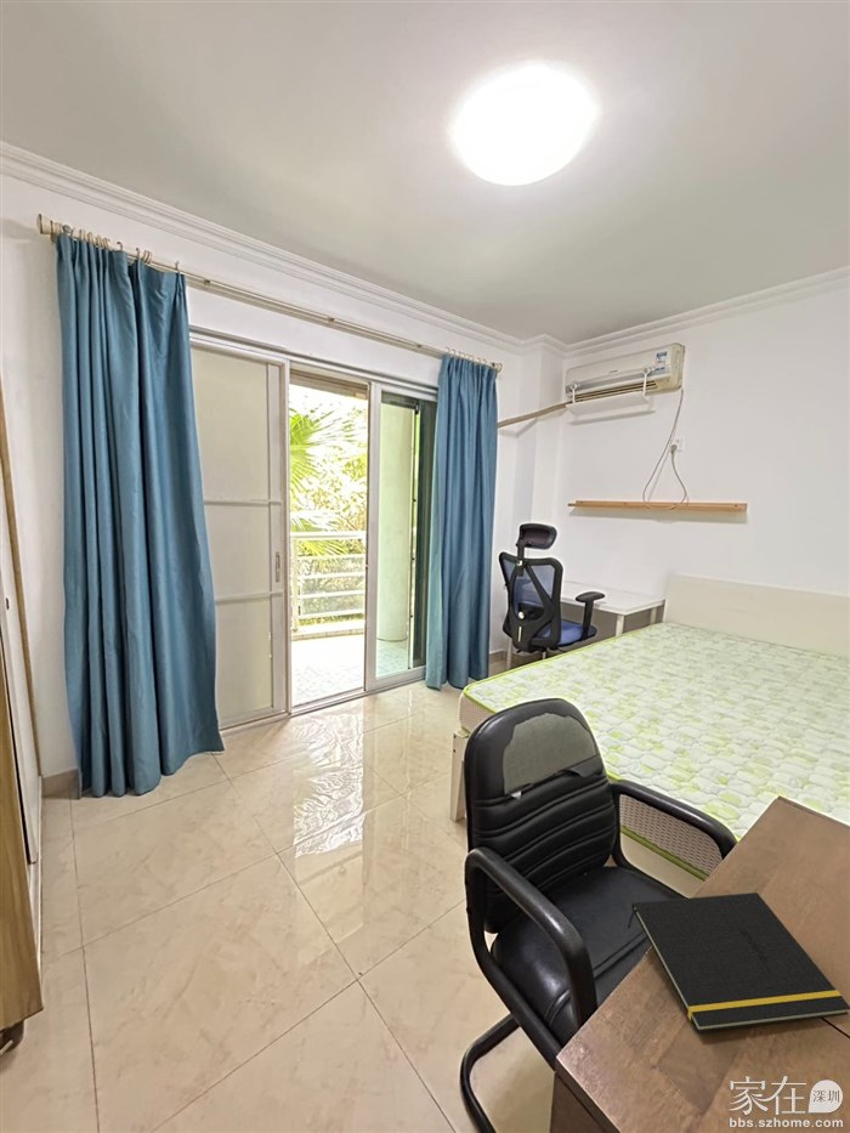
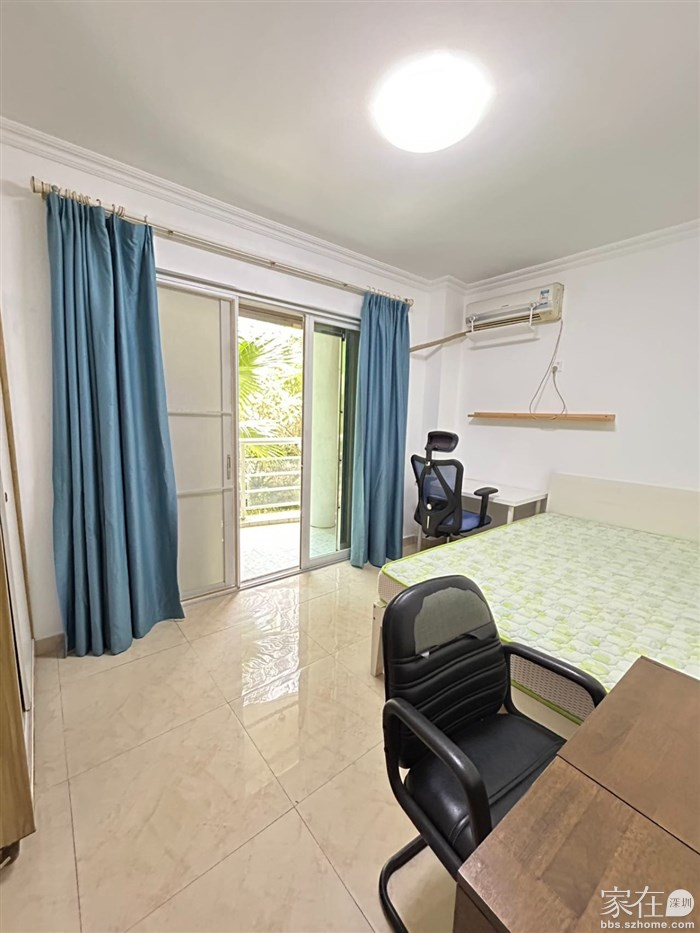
- notepad [627,891,850,1033]
